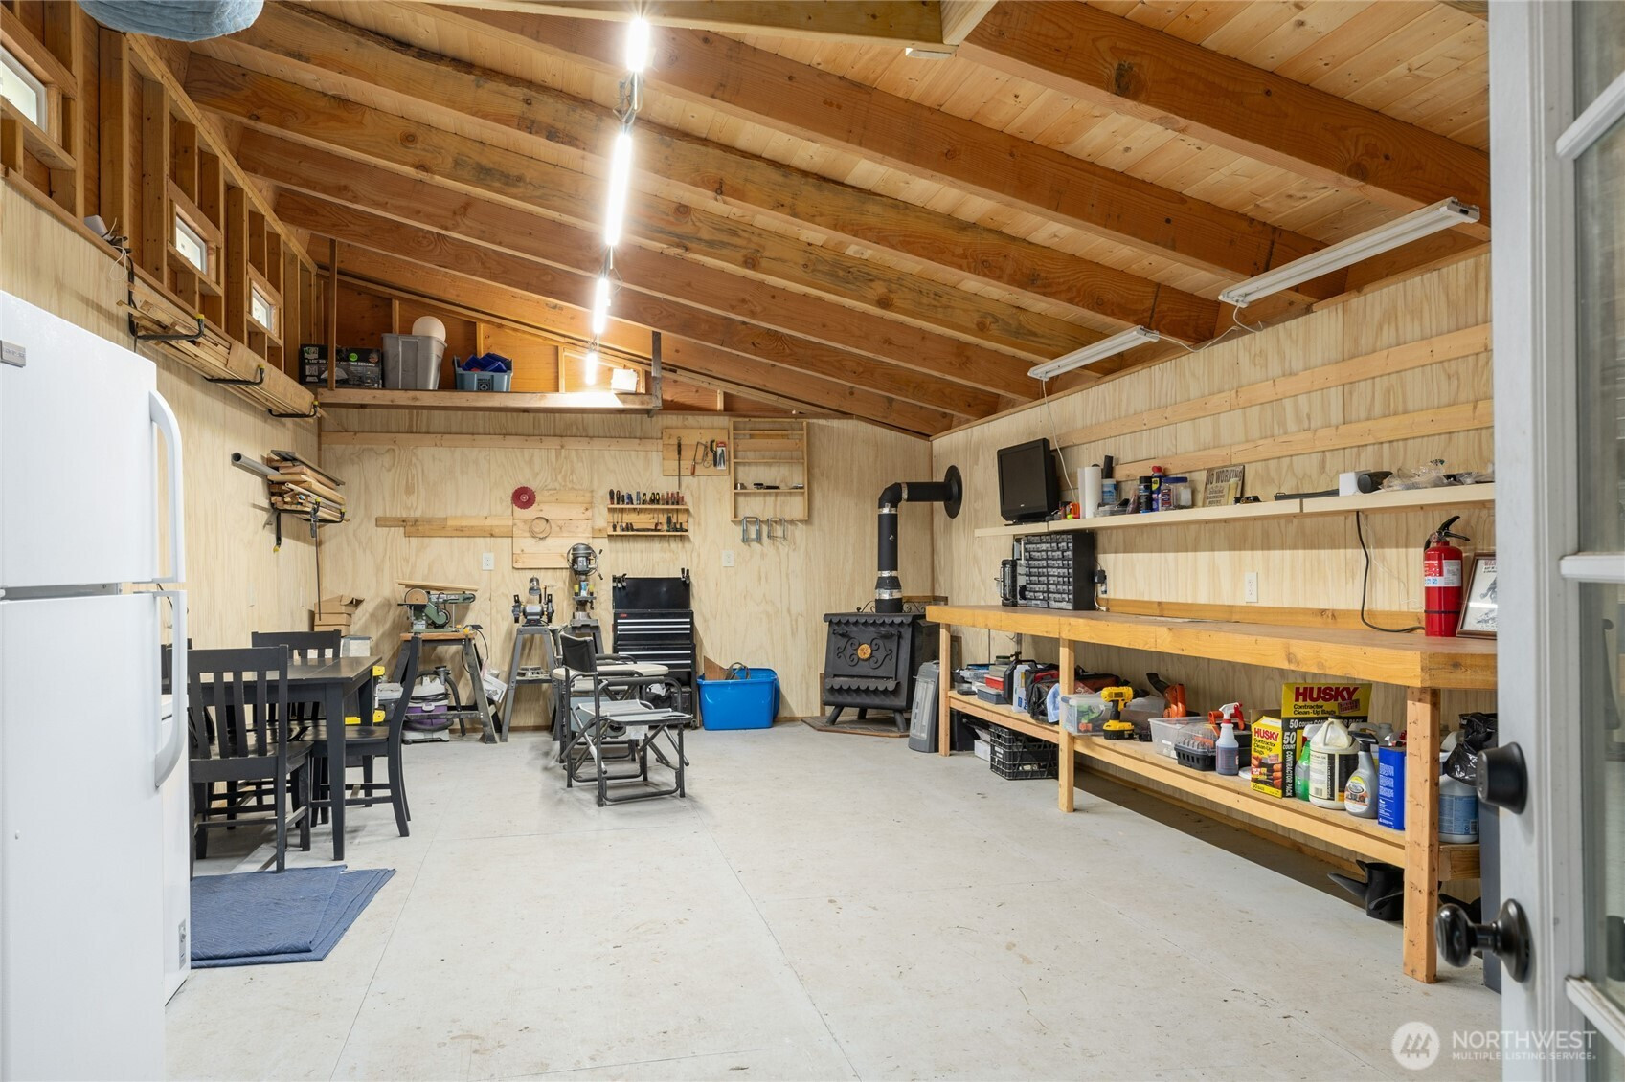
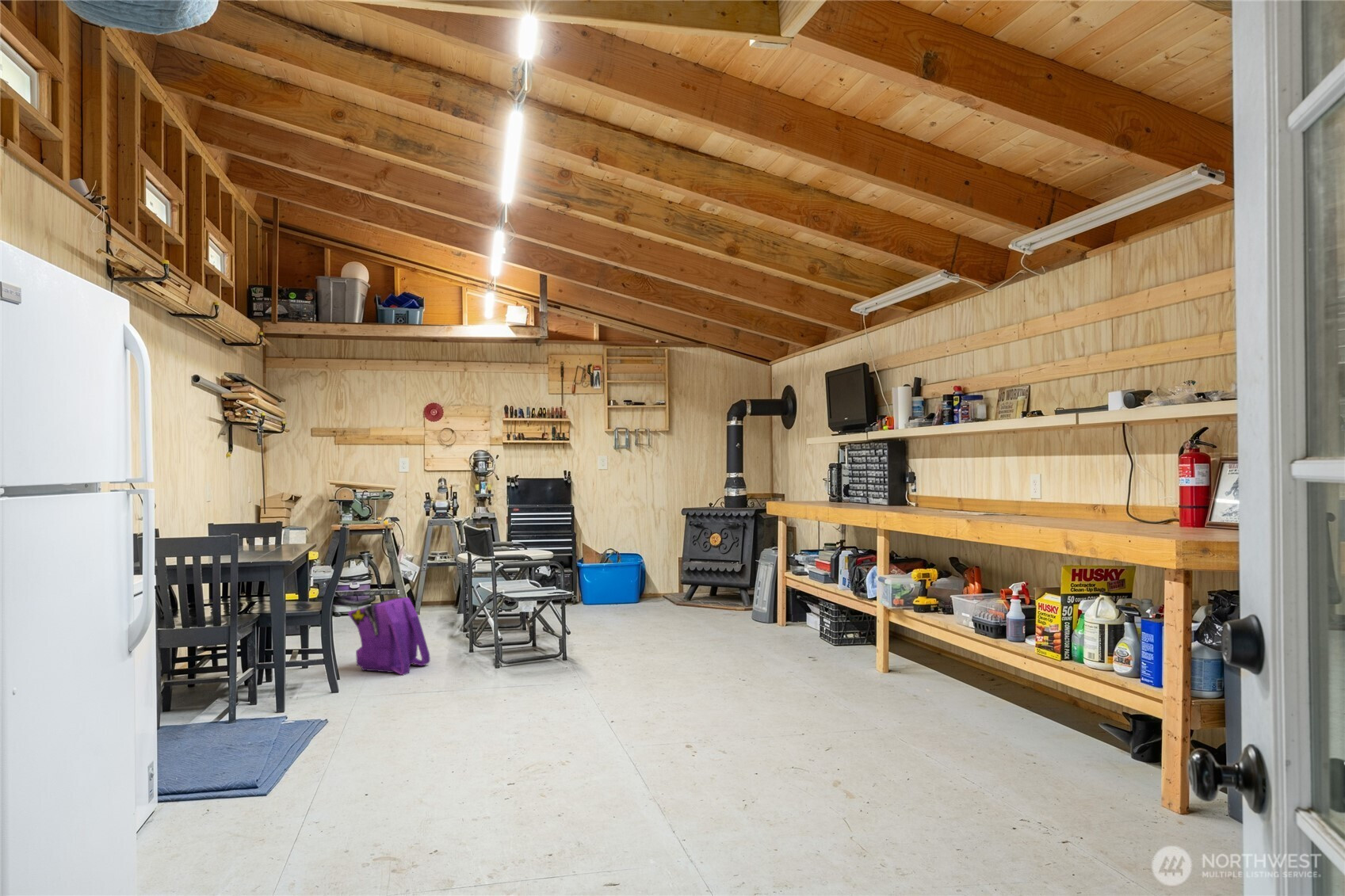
+ backpack [347,597,431,676]
